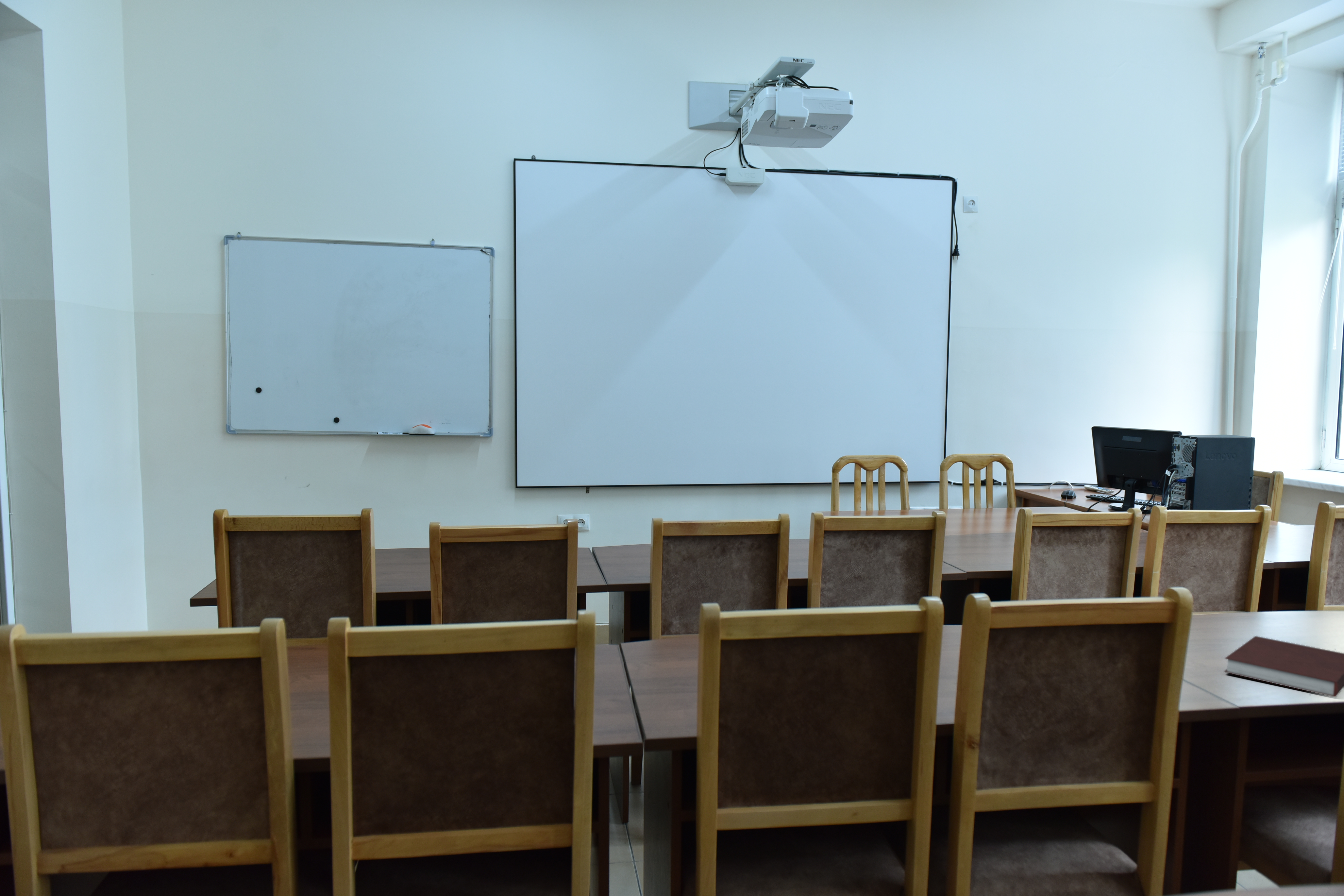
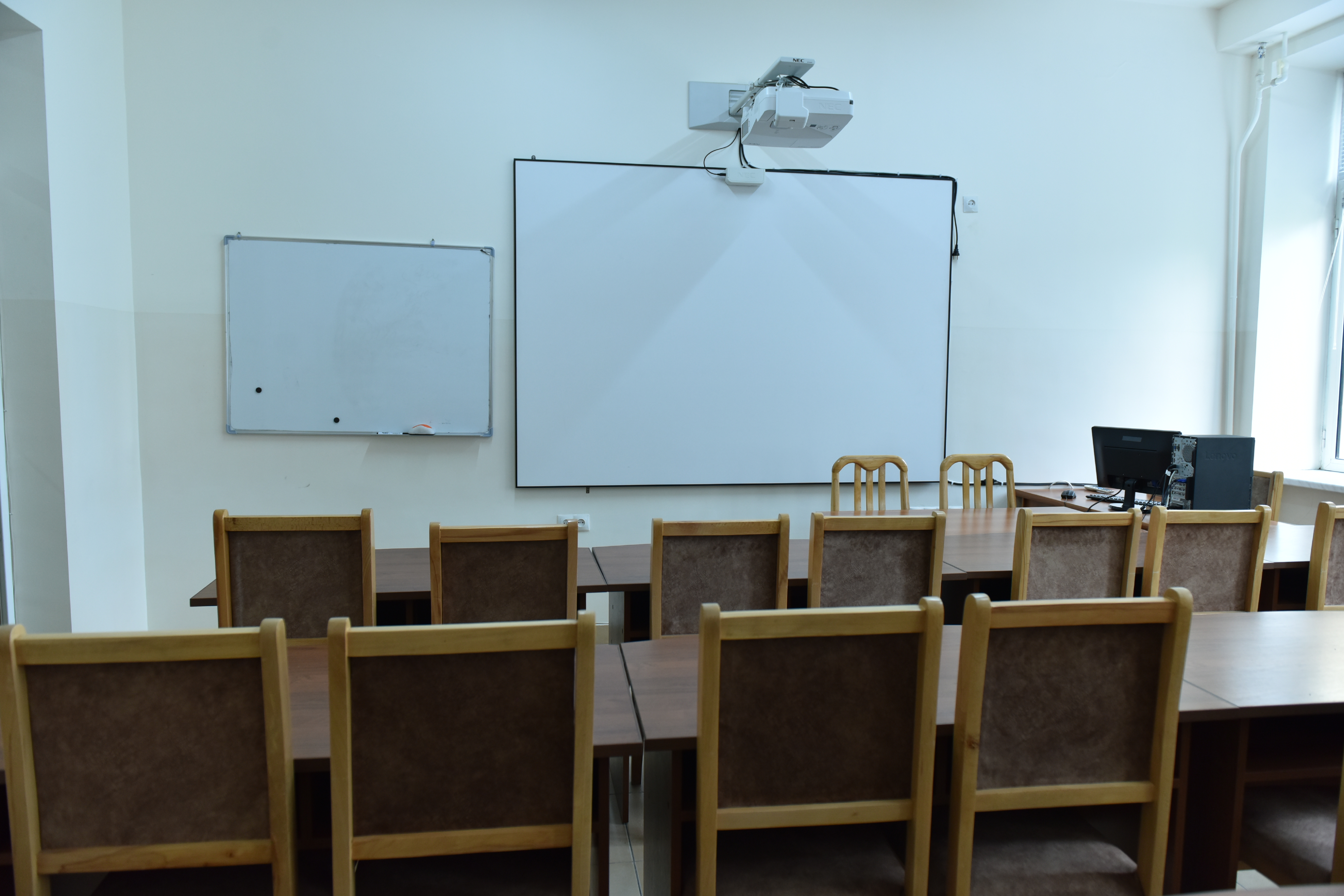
- notebook [1224,636,1344,698]
